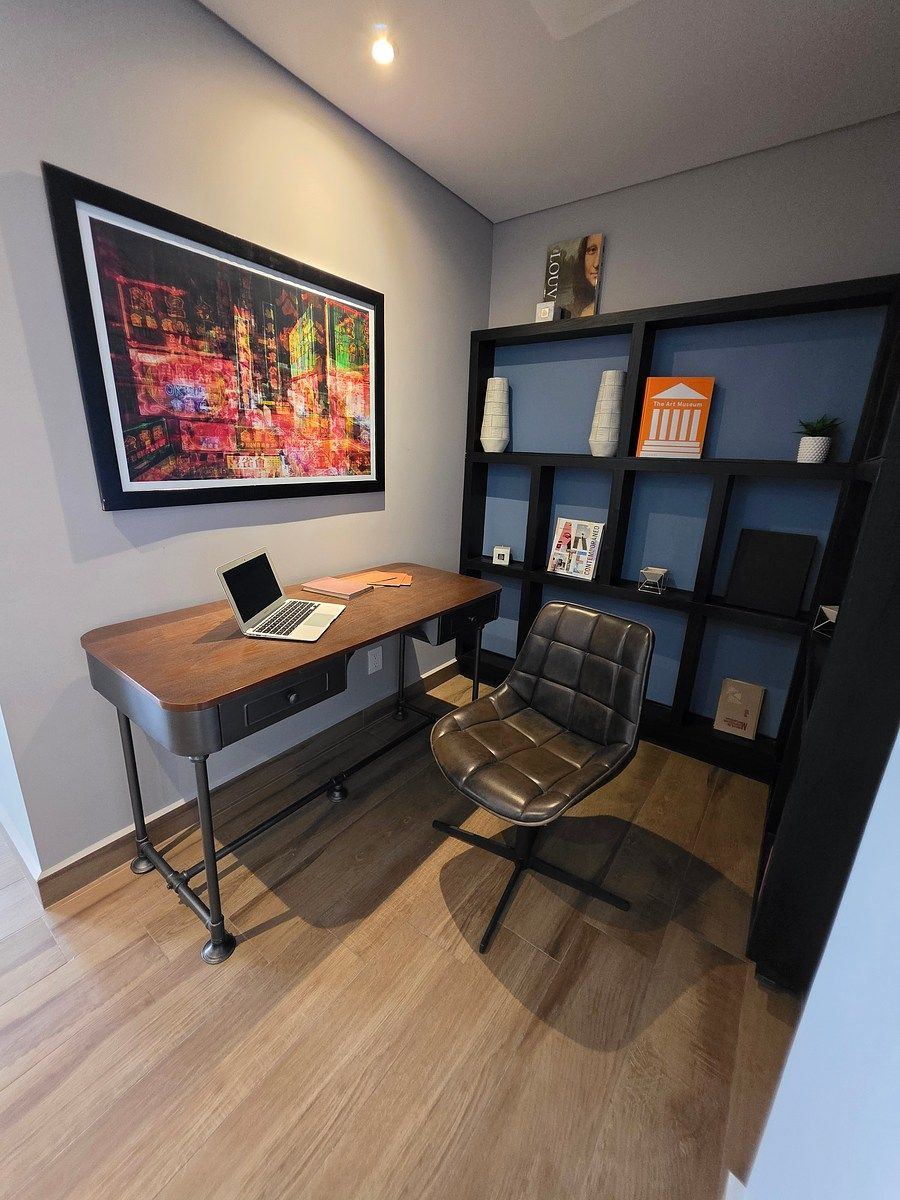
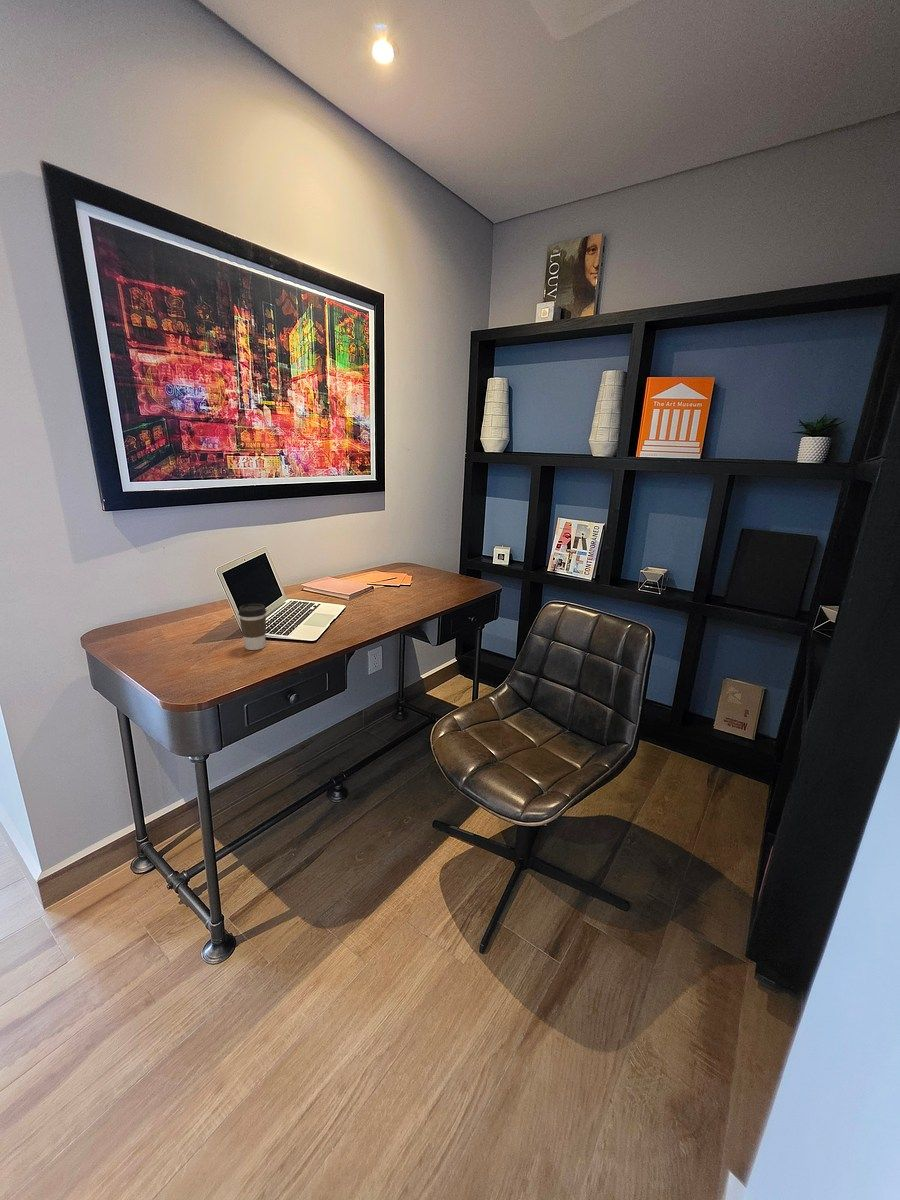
+ coffee cup [238,603,267,651]
